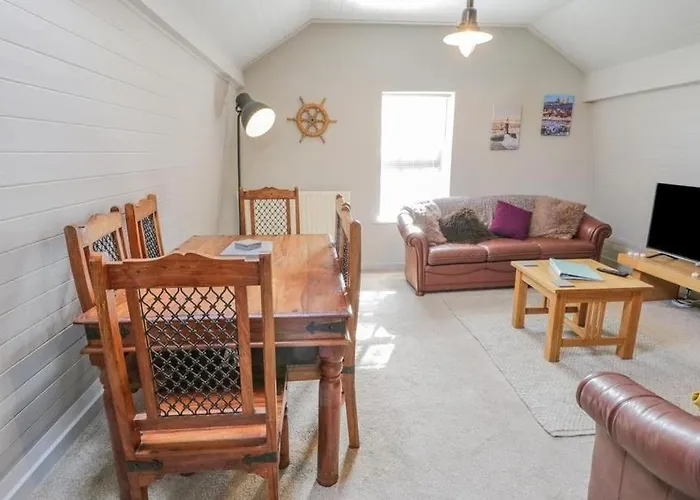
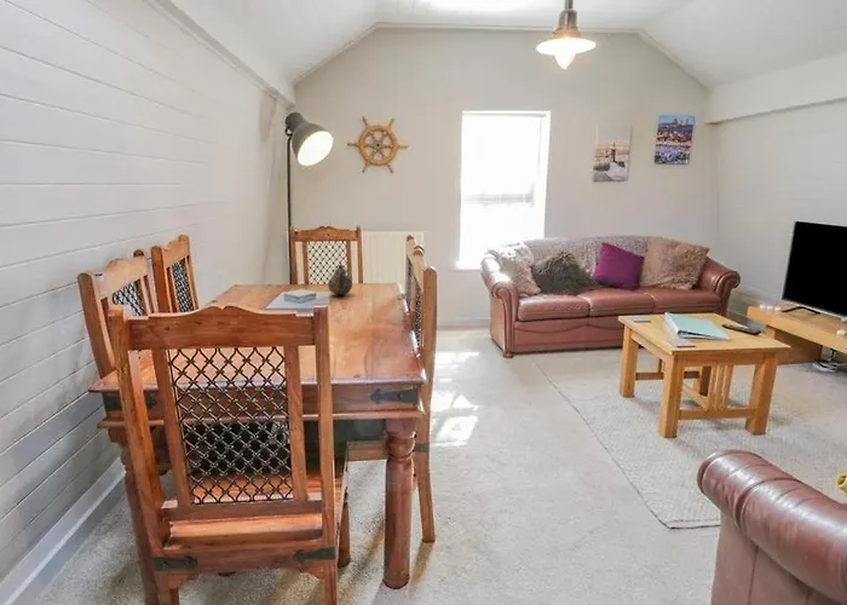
+ teapot [327,264,353,296]
